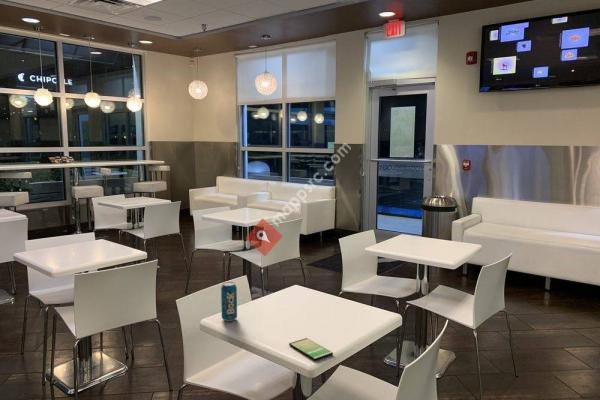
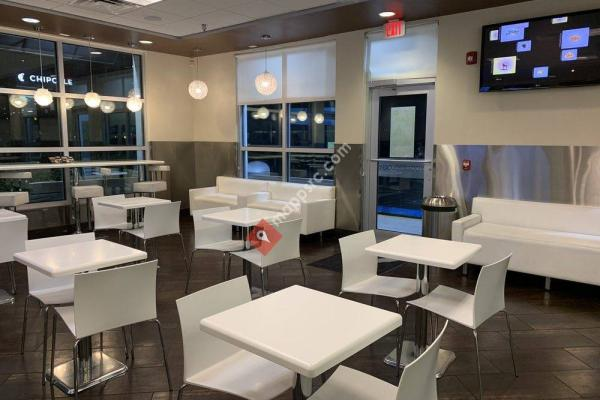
- beverage can [220,281,238,322]
- smartphone [288,337,334,361]
